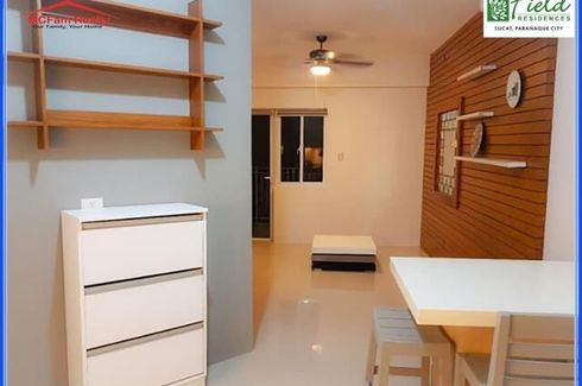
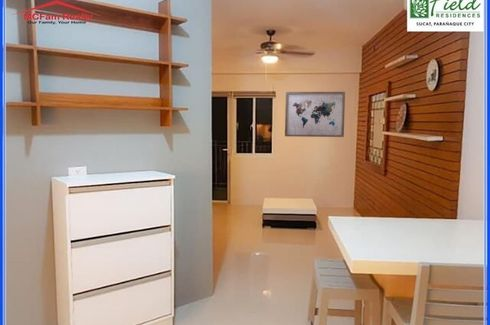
+ wall art [284,91,346,138]
